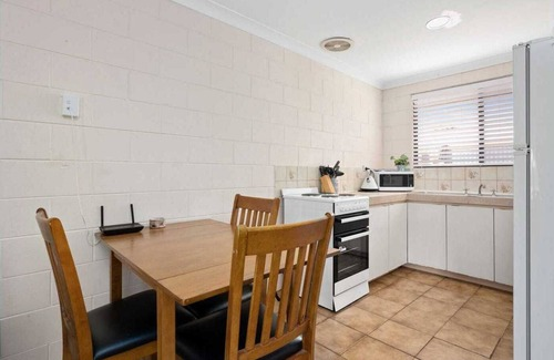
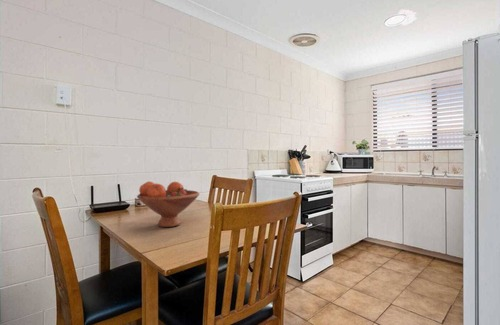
+ fruit bowl [136,181,200,228]
